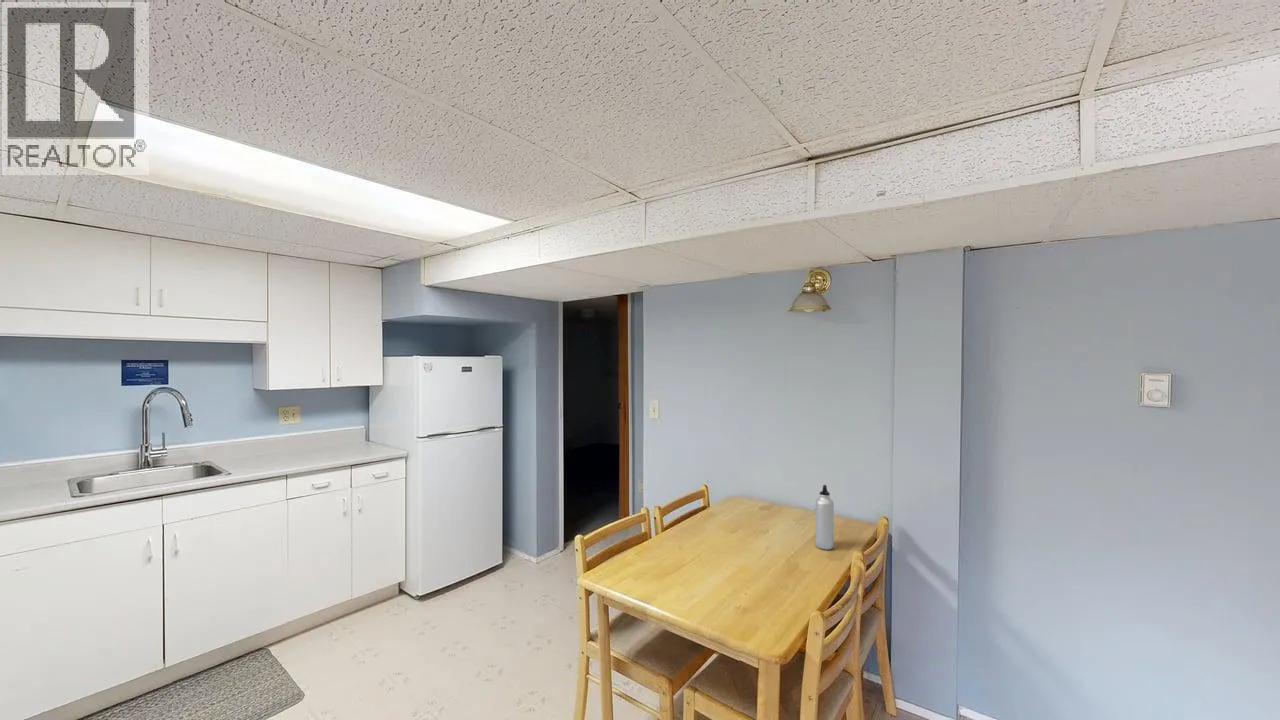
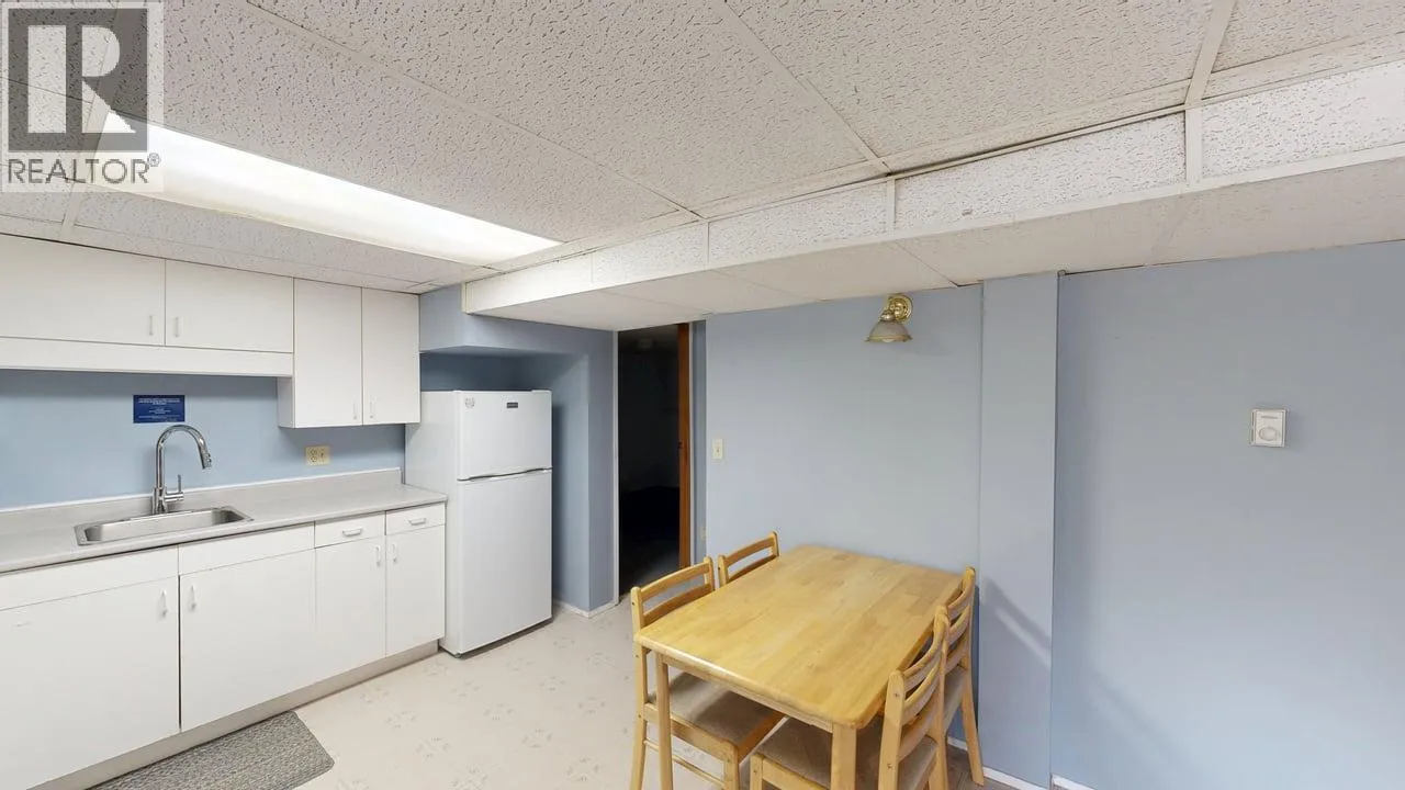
- water bottle [815,484,835,551]
